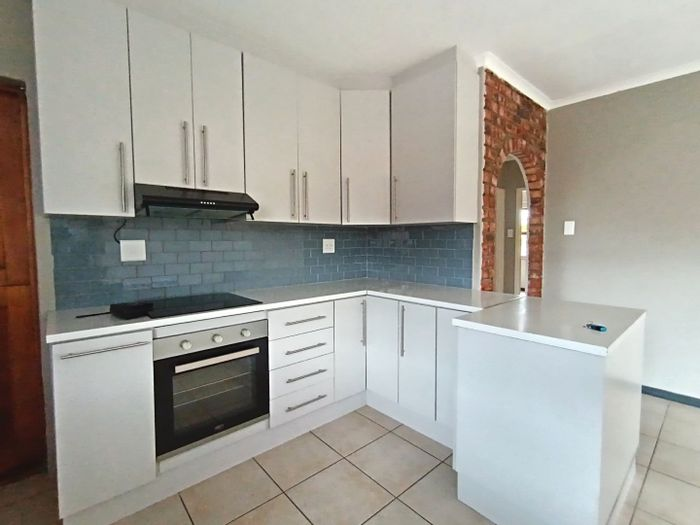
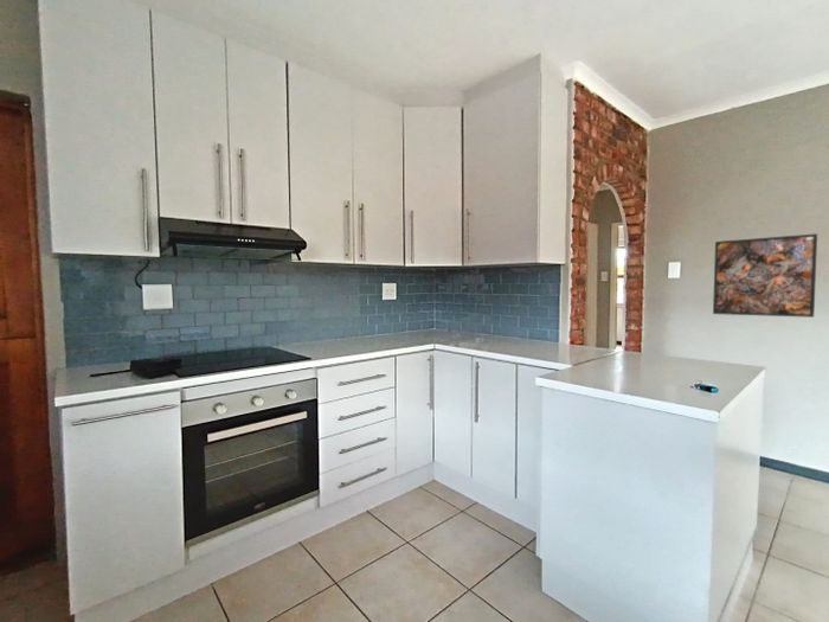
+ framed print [712,232,818,319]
